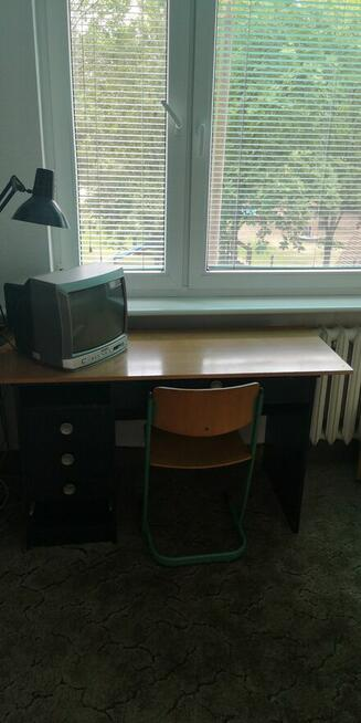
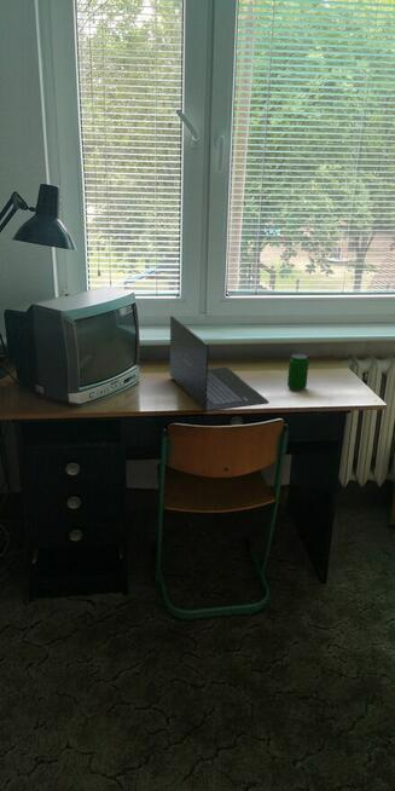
+ laptop [169,314,269,412]
+ beverage can [286,352,310,392]
